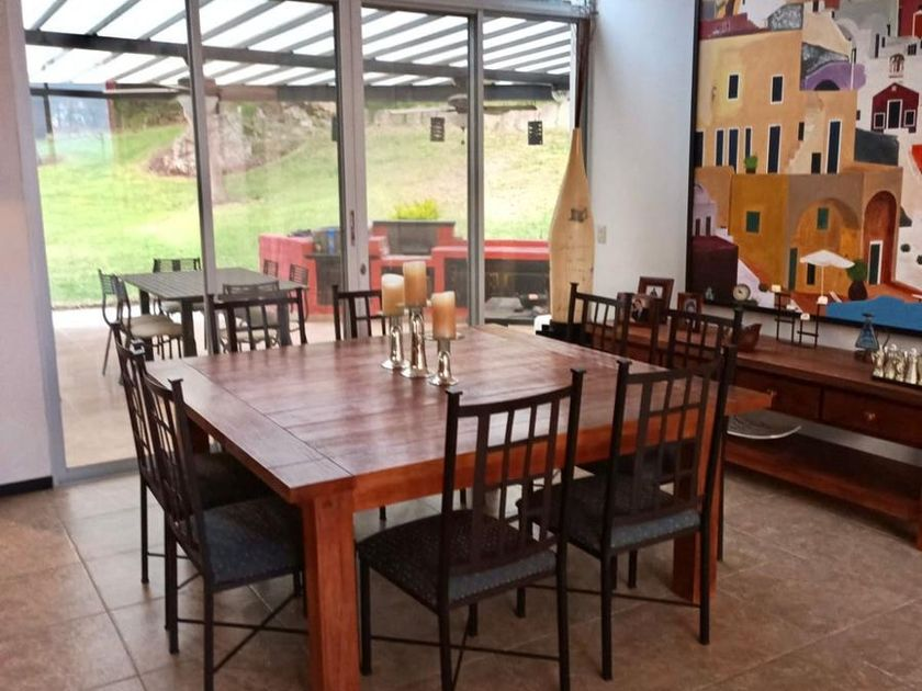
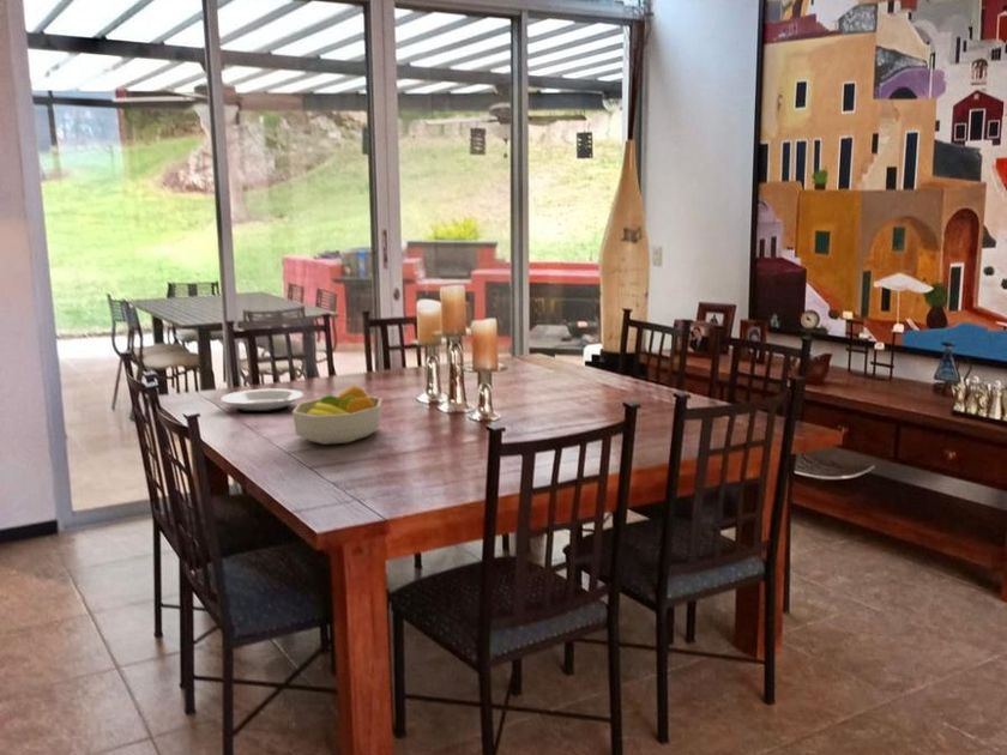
+ fruit bowl [291,383,382,446]
+ plate [219,387,304,413]
